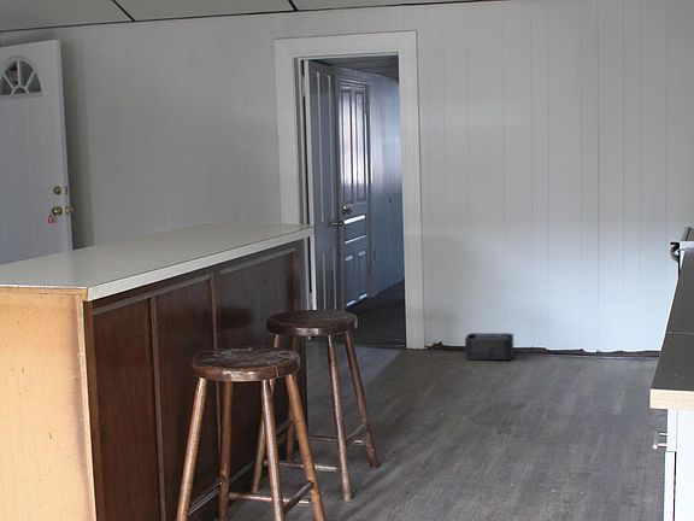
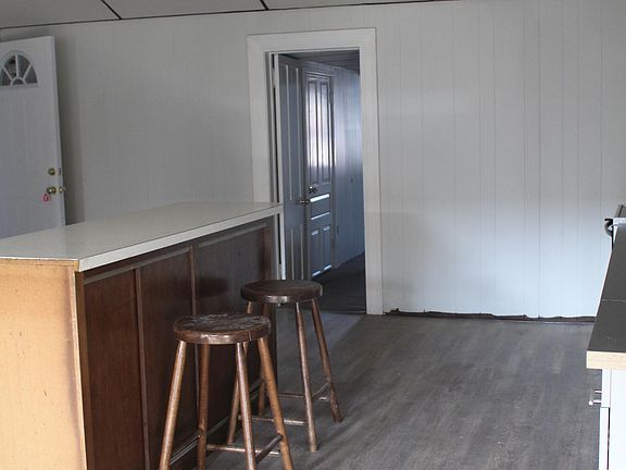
- storage bin [464,332,516,361]
